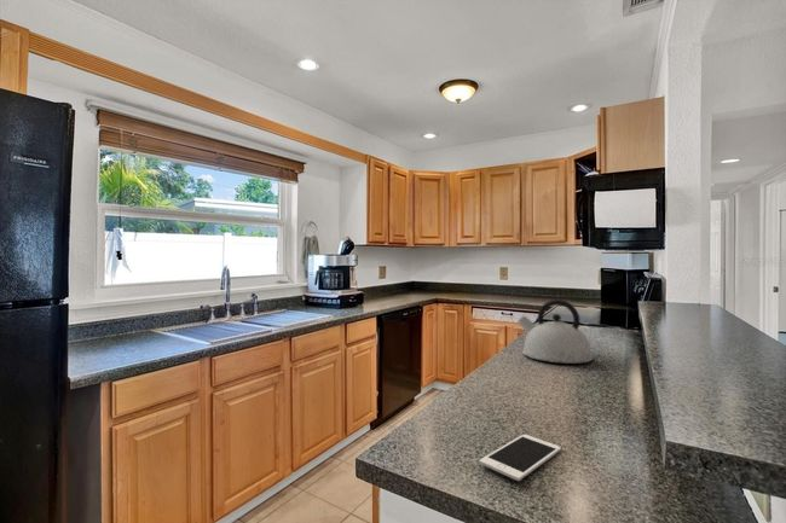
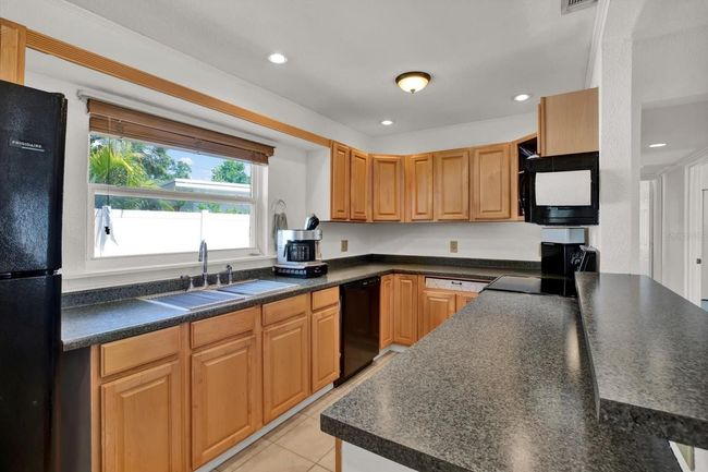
- kettle [516,298,594,365]
- cell phone [479,434,562,482]
